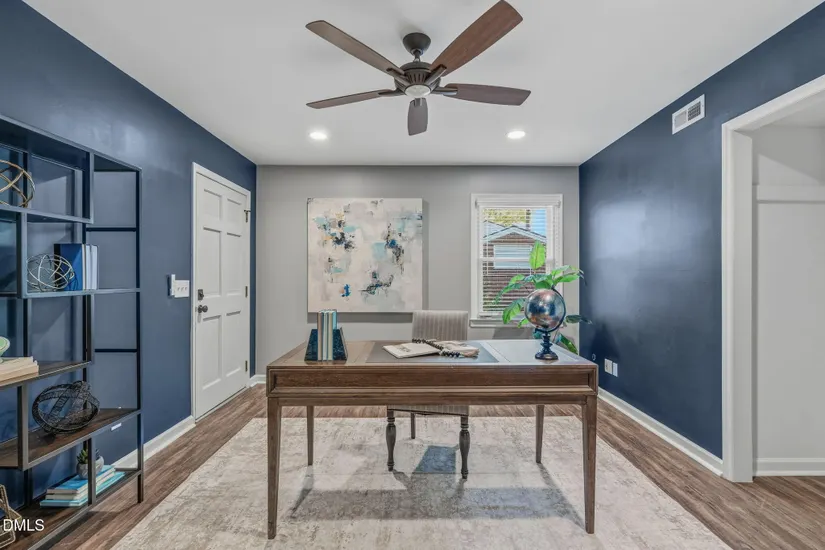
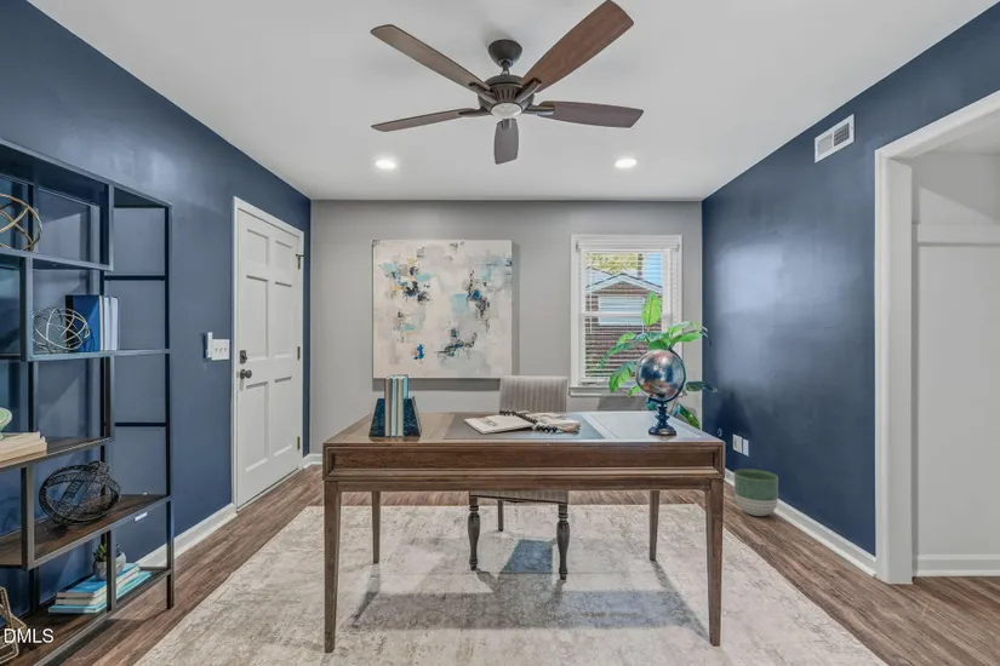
+ planter [733,467,779,517]
